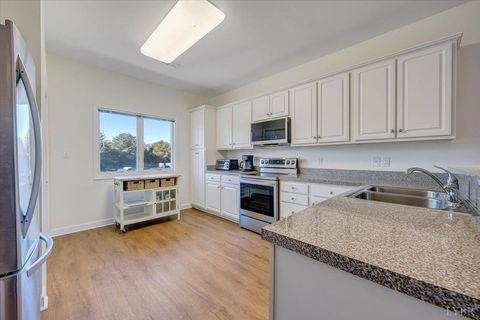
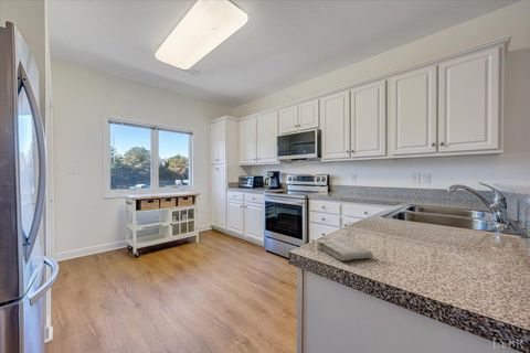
+ washcloth [316,236,374,261]
